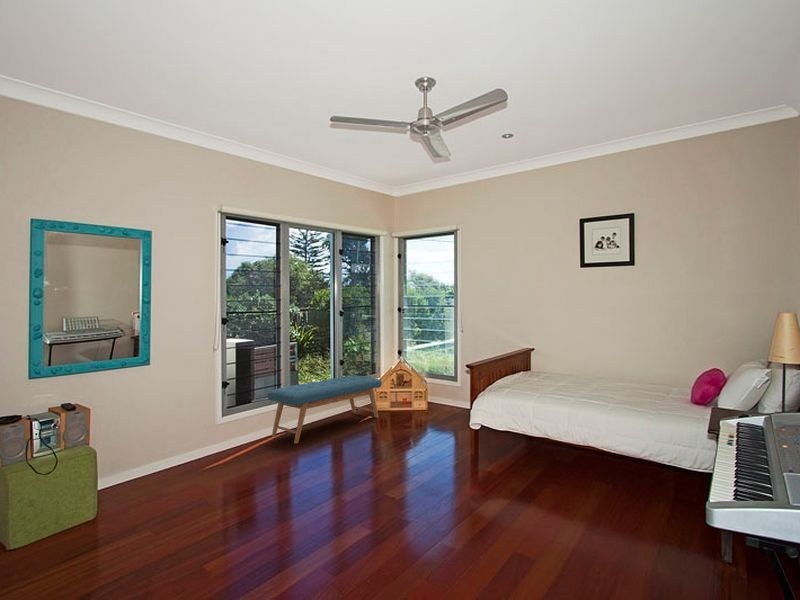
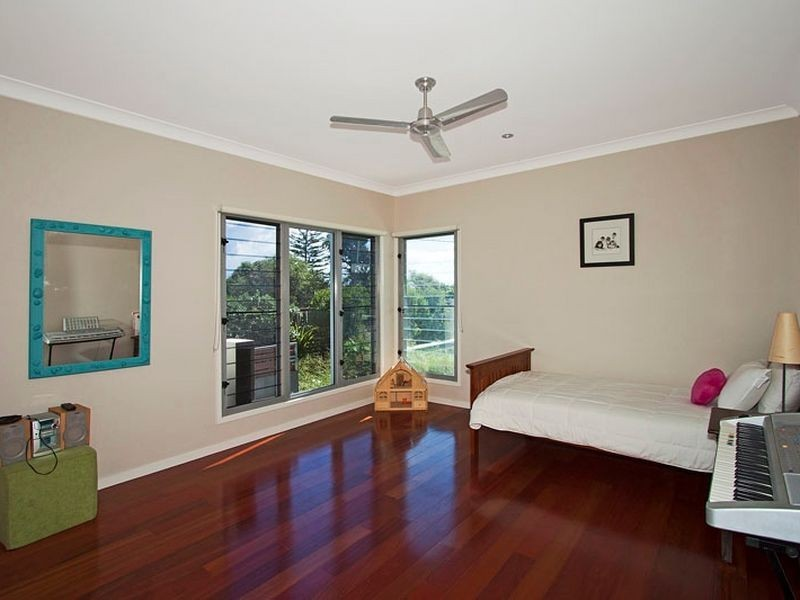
- bench [267,375,383,444]
